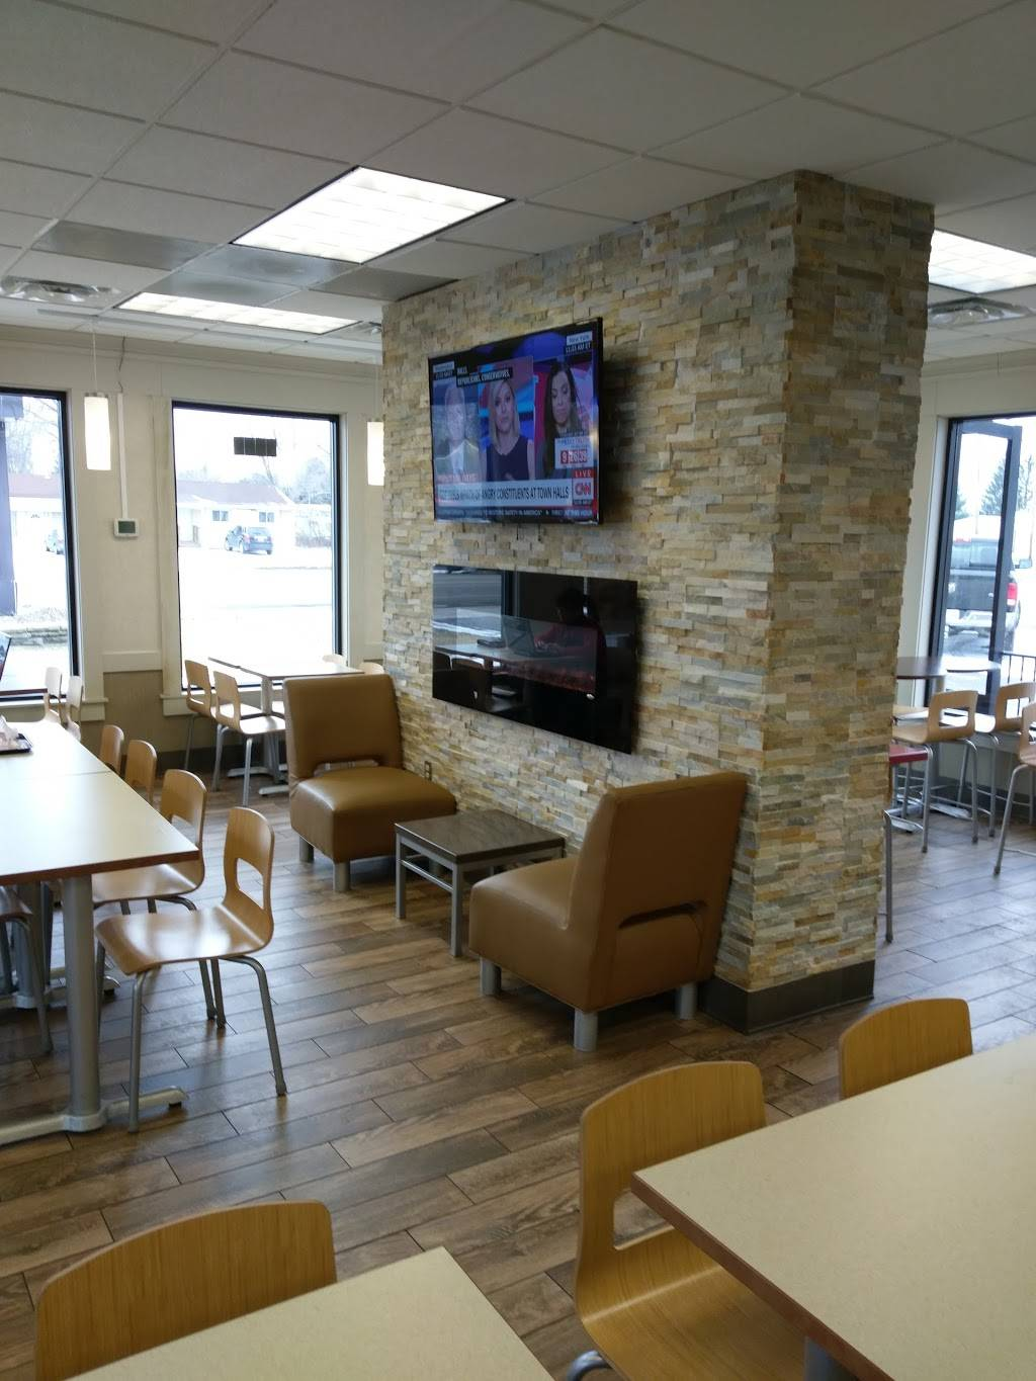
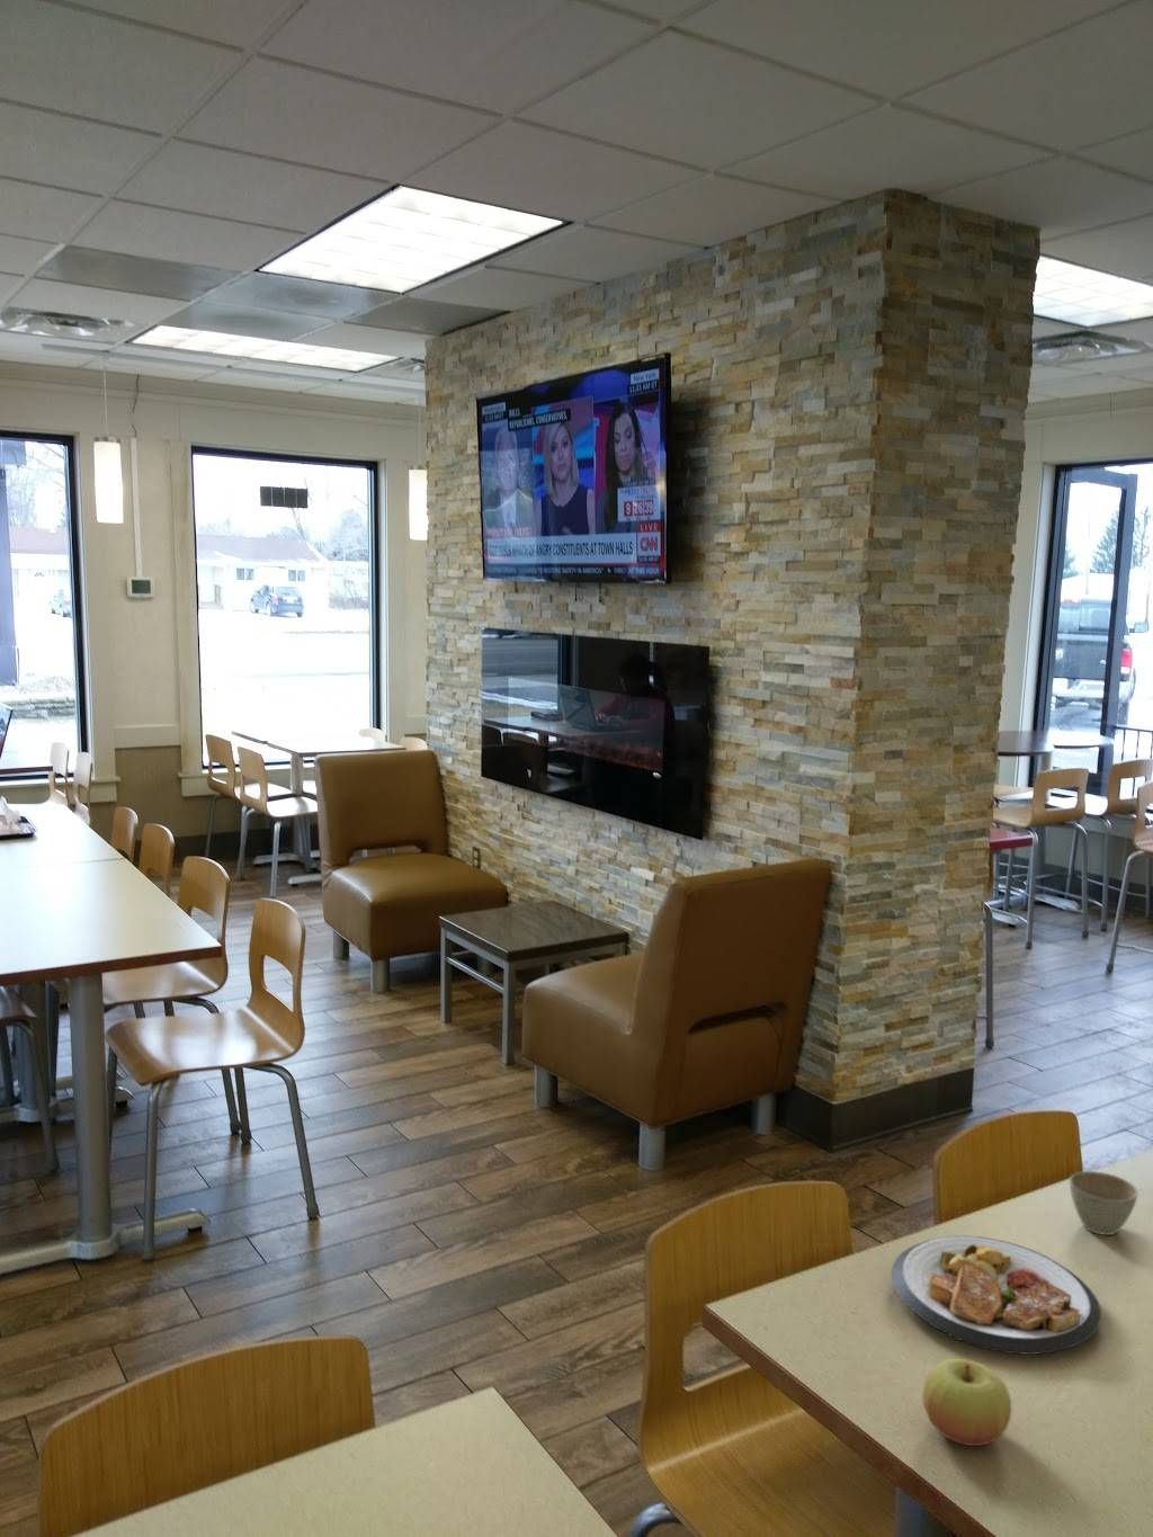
+ apple [922,1358,1013,1447]
+ plate [890,1235,1102,1355]
+ flower pot [1068,1170,1140,1237]
